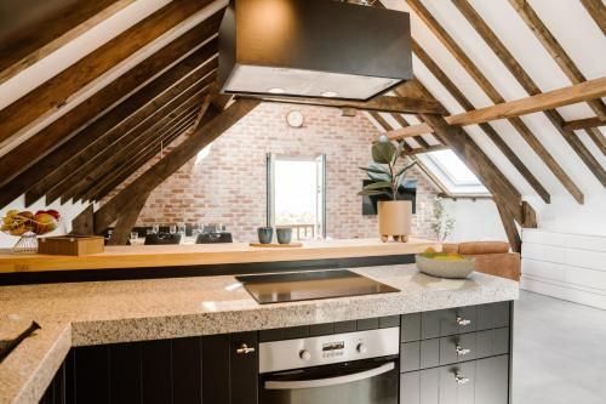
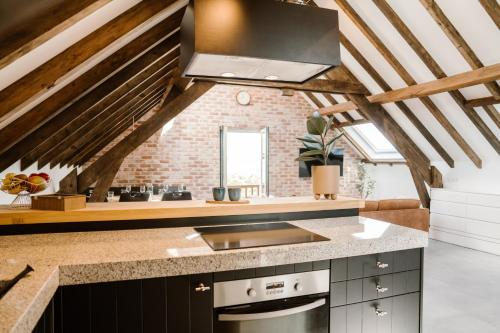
- fruit bowl [413,245,476,279]
